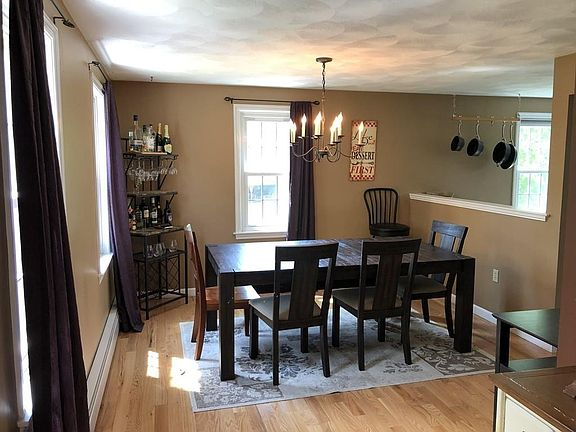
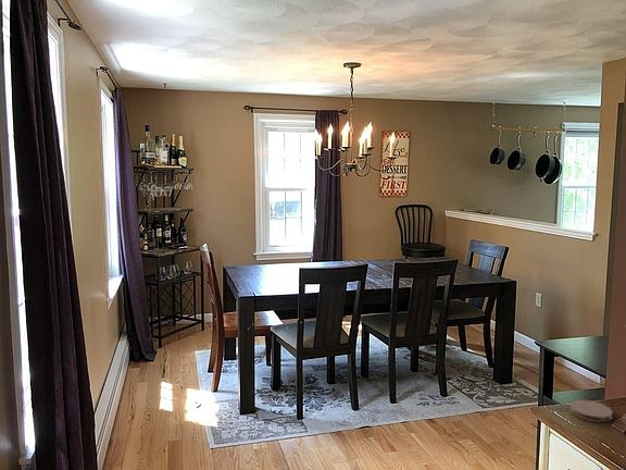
+ coaster [569,399,614,423]
